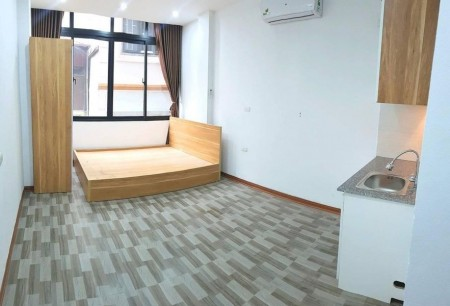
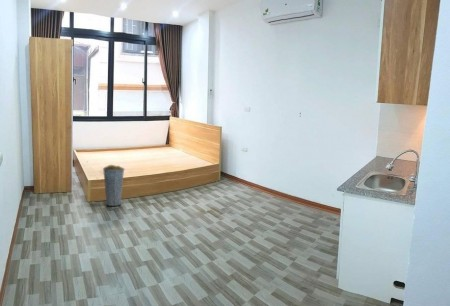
+ bucket [102,164,125,207]
